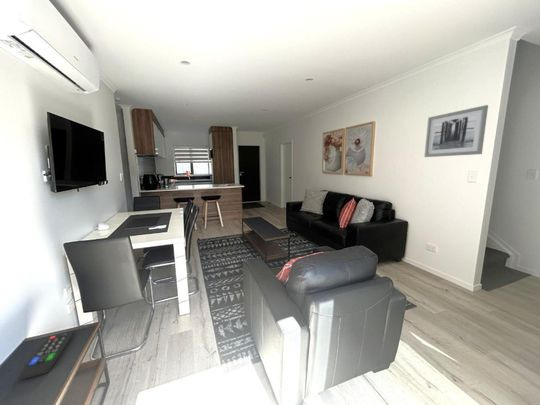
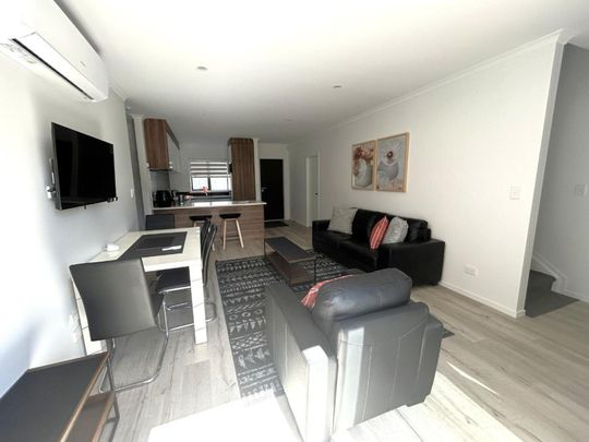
- wall art [423,104,489,158]
- remote control [20,332,73,380]
